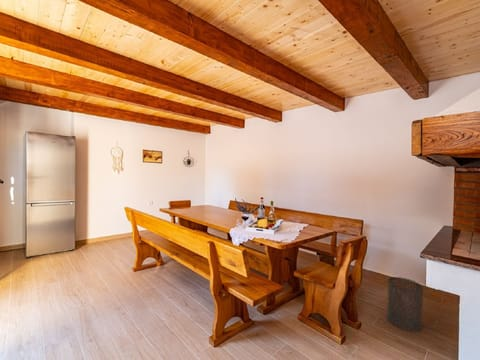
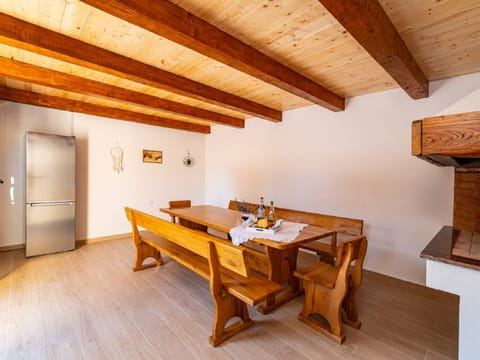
- trash can [386,276,425,333]
